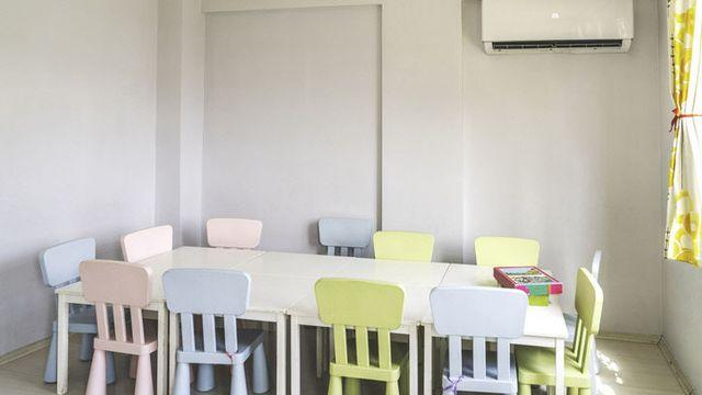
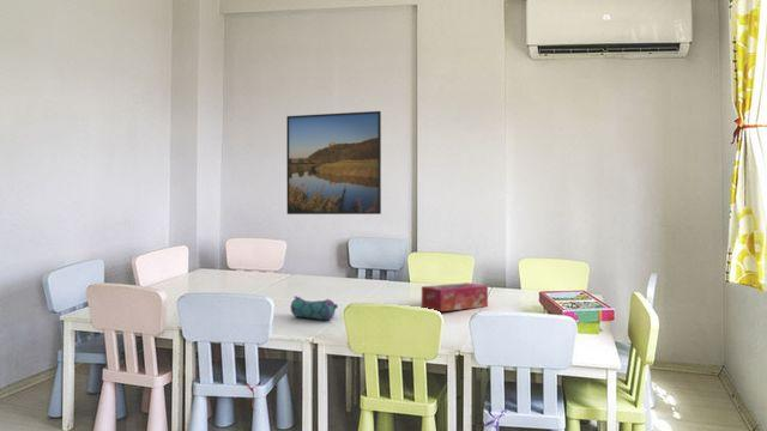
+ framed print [285,110,382,216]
+ pencil case [290,295,339,321]
+ tissue box [421,281,489,312]
